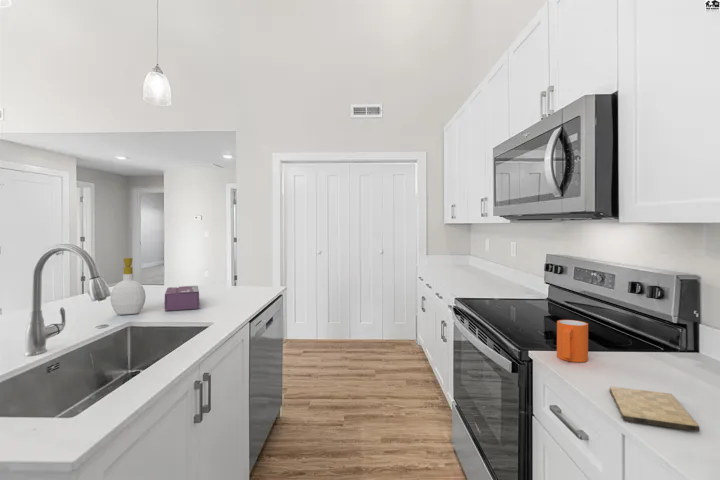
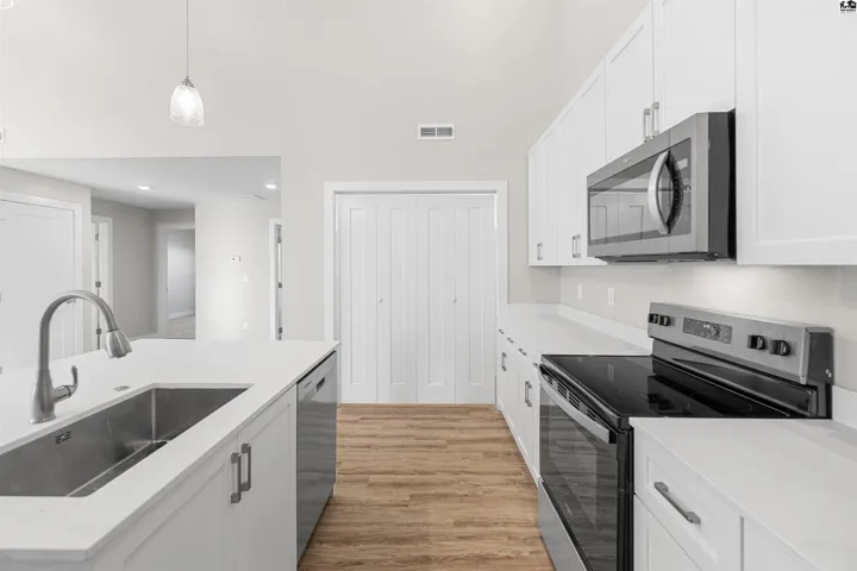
- mug [556,319,589,363]
- cutting board [609,386,701,433]
- tissue box [164,285,200,312]
- soap bottle [109,257,147,316]
